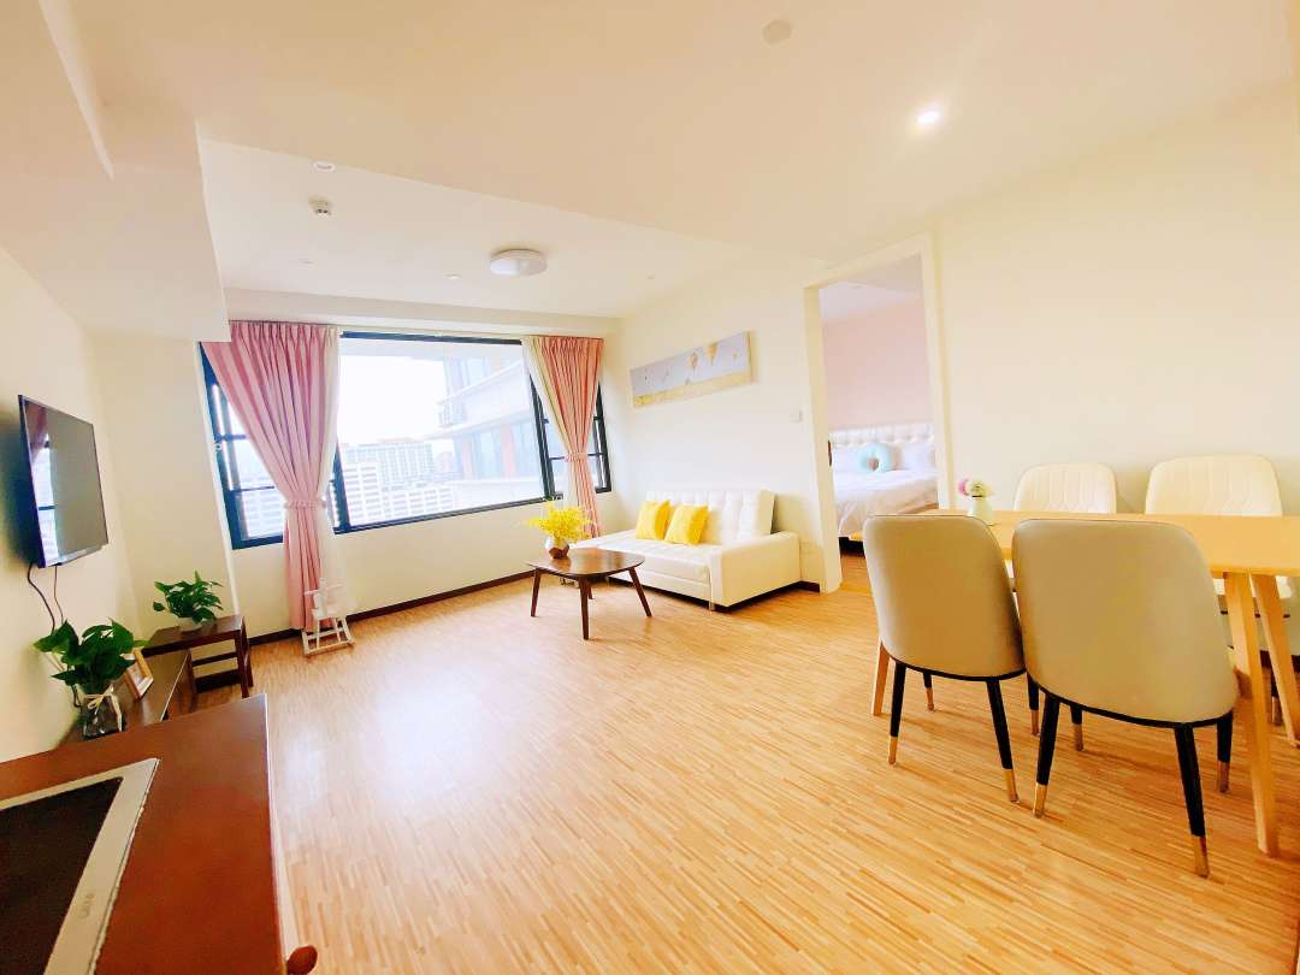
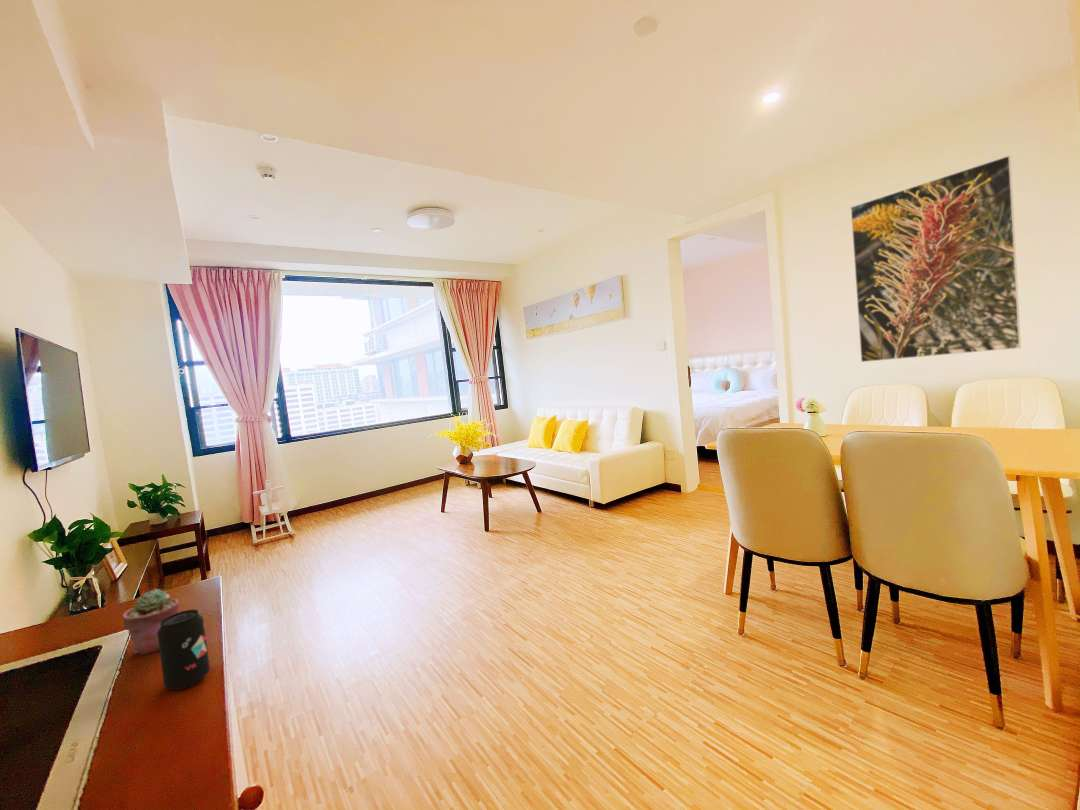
+ beverage can [157,609,211,691]
+ potted succulent [122,588,180,655]
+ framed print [850,154,1022,363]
